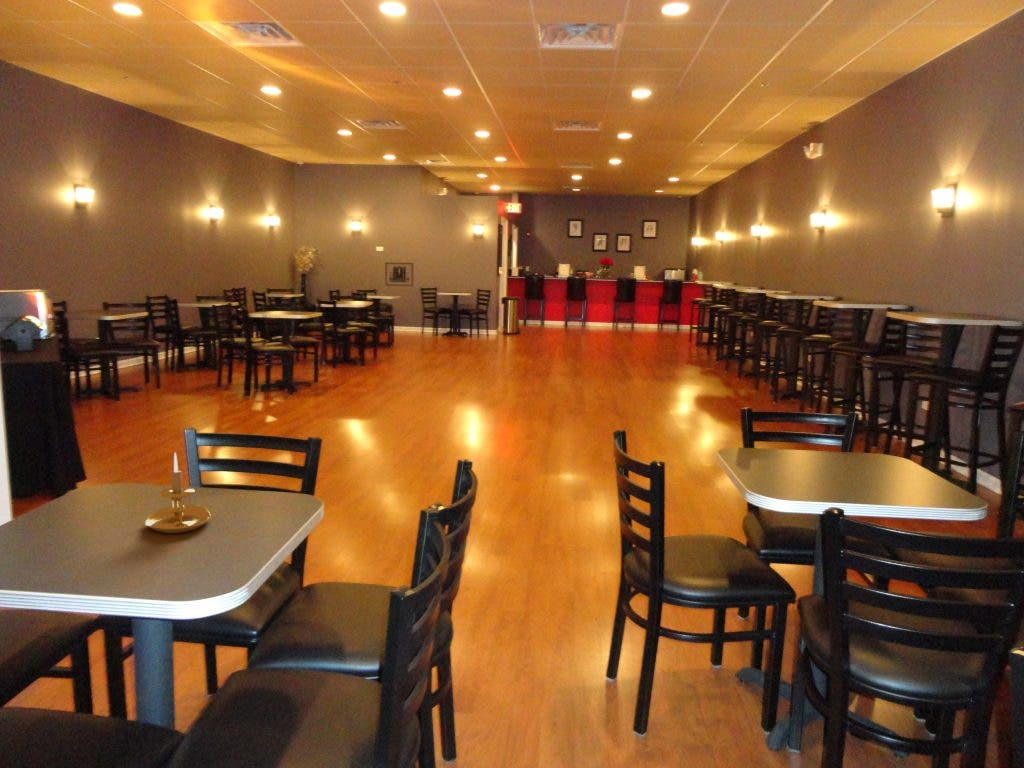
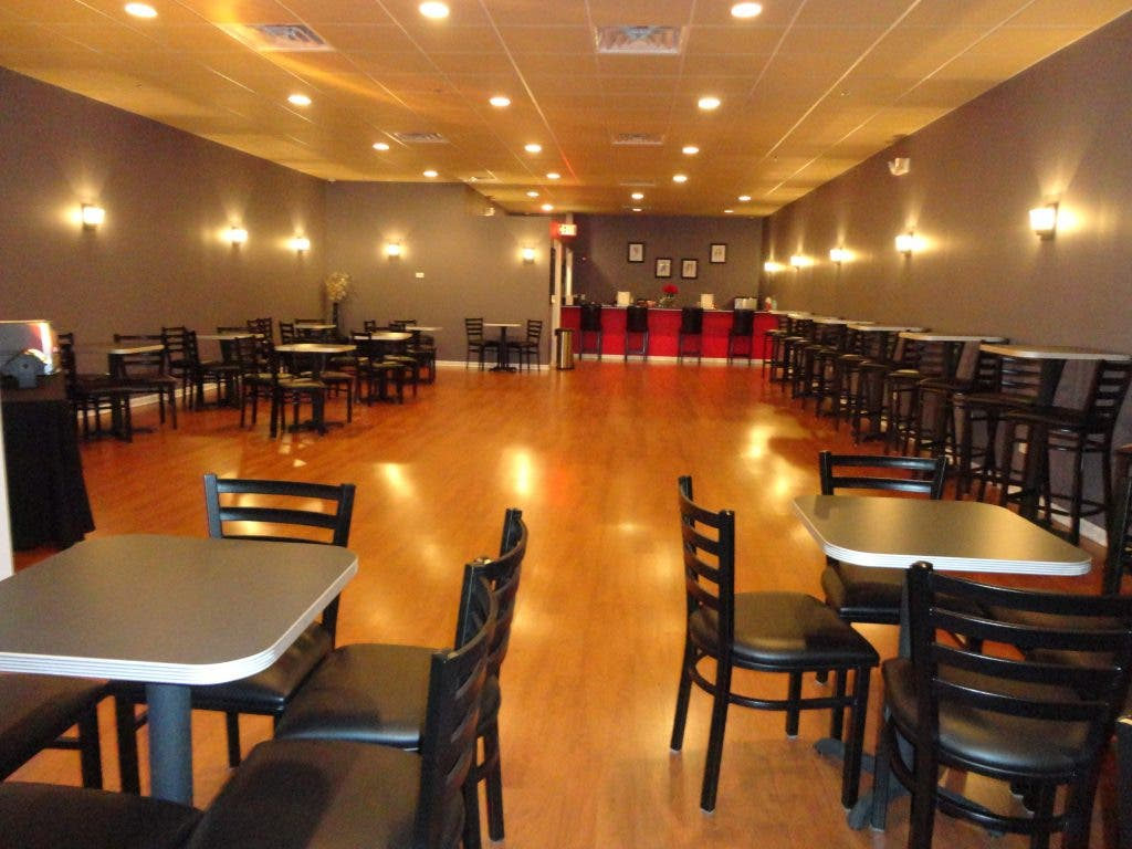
- wall art [384,261,414,287]
- candle holder [145,452,212,534]
